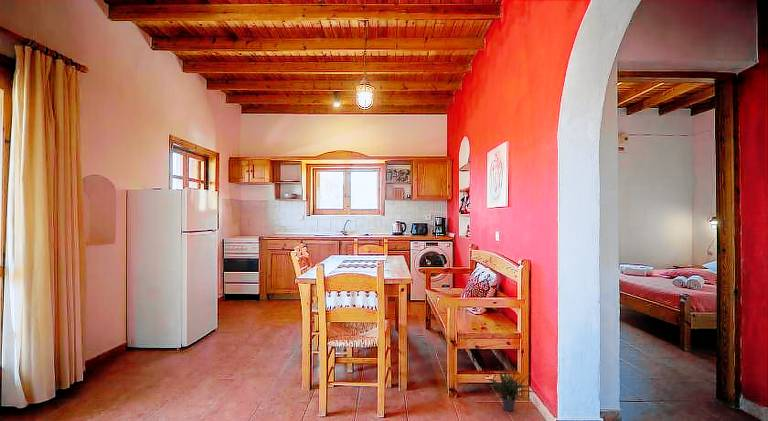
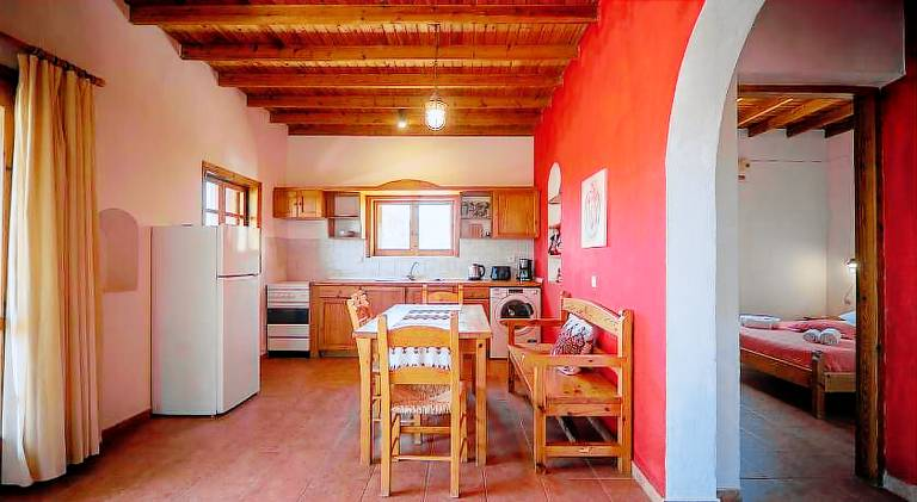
- potted plant [487,353,535,412]
